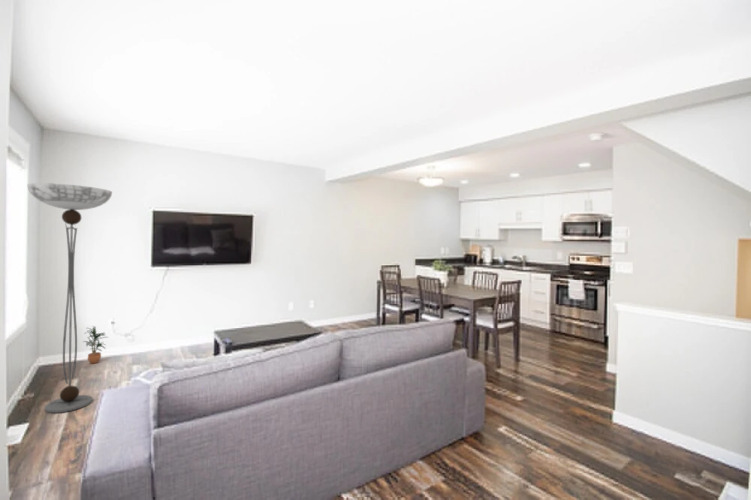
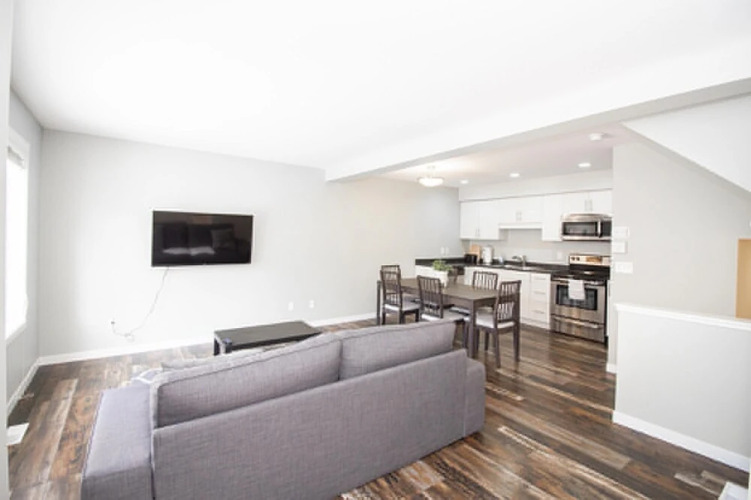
- floor lamp [26,182,113,414]
- potted plant [82,325,108,365]
